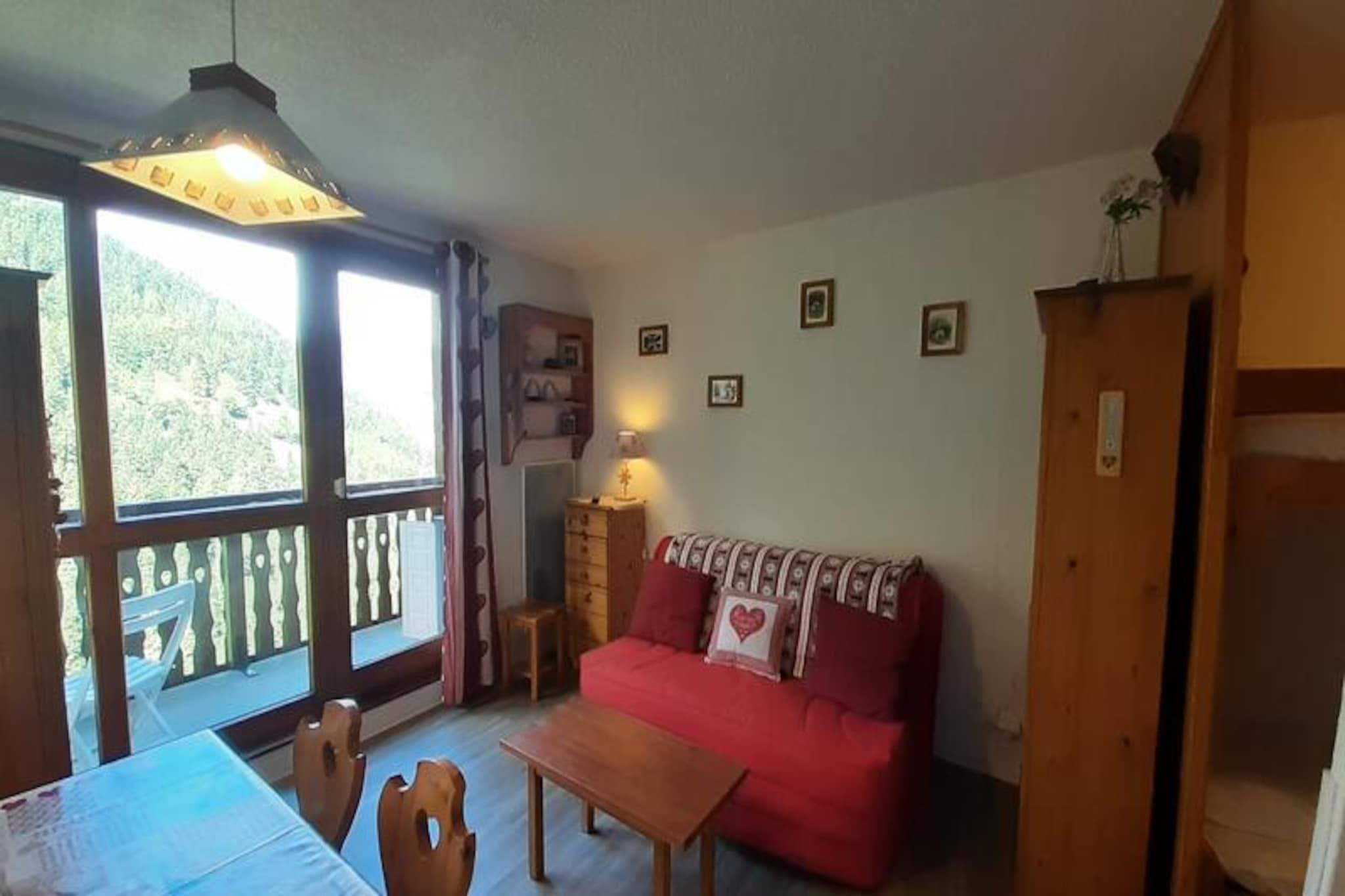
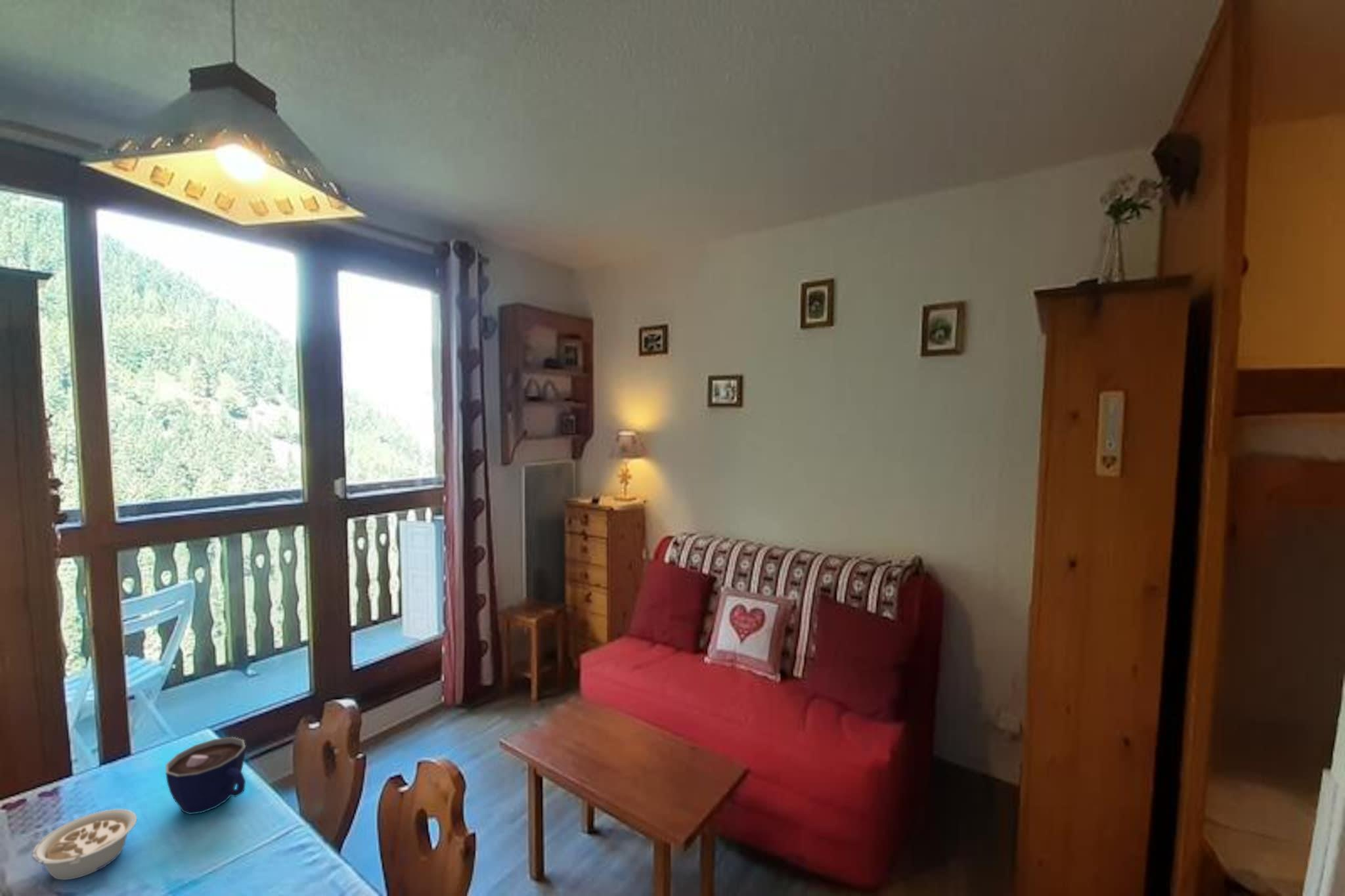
+ cup [165,736,246,815]
+ legume [32,809,138,880]
